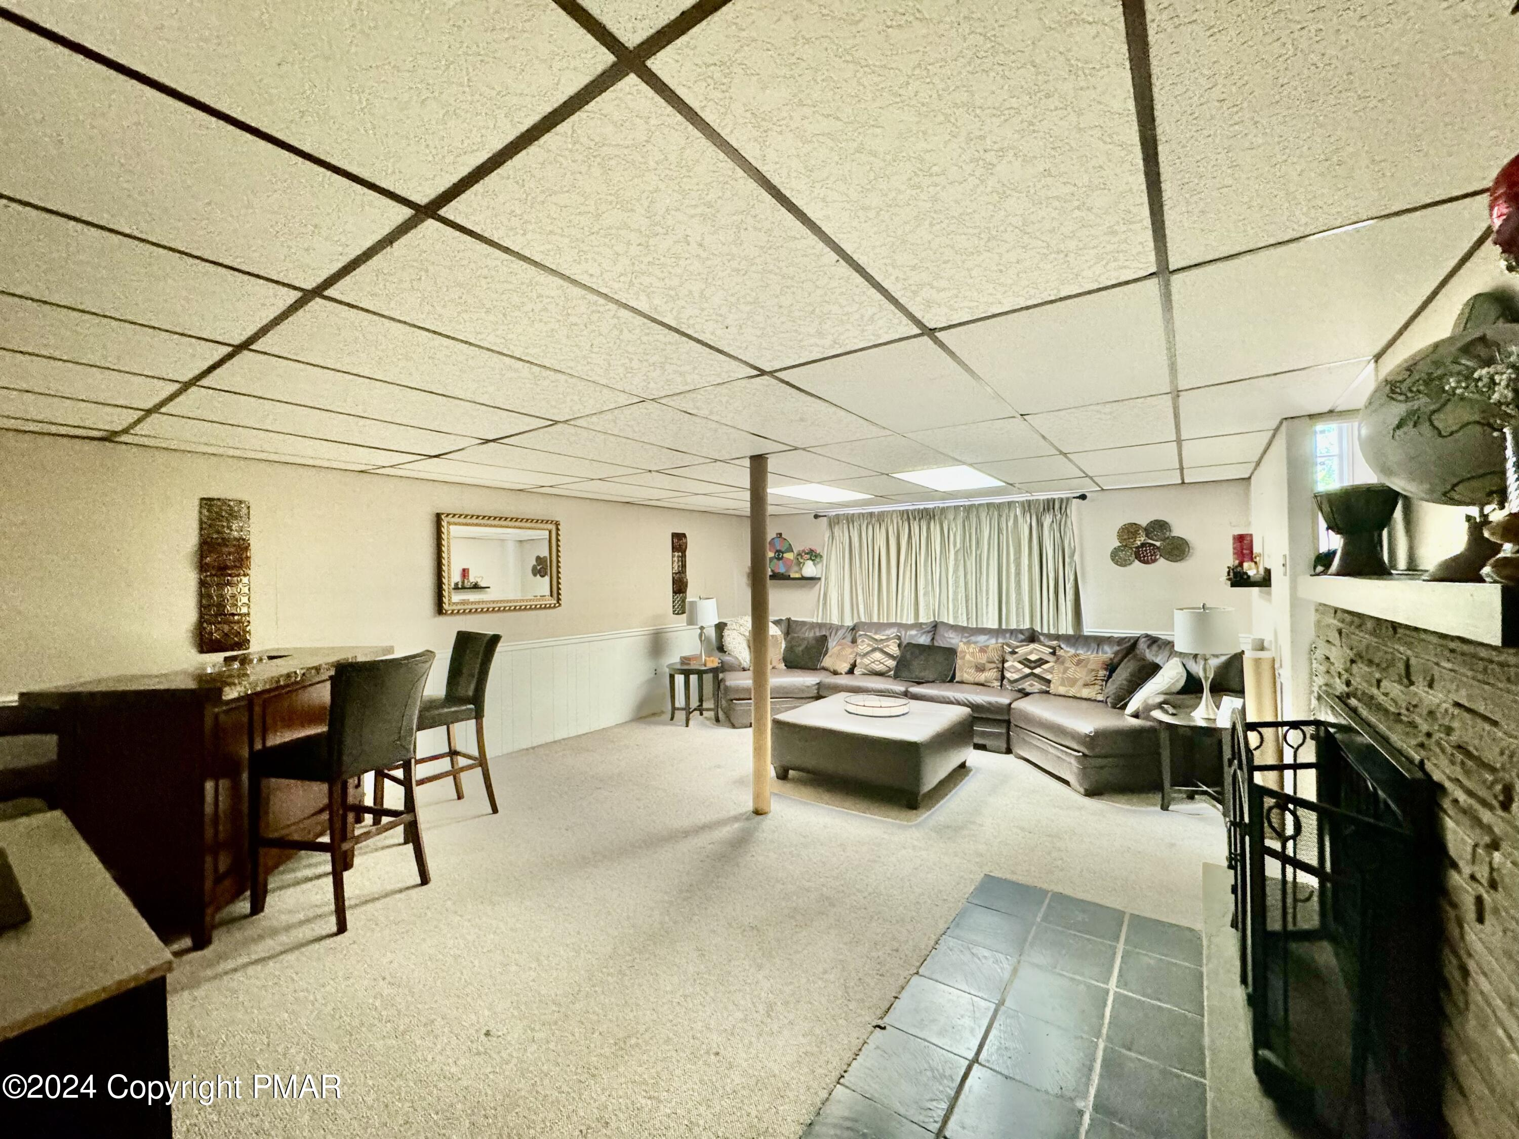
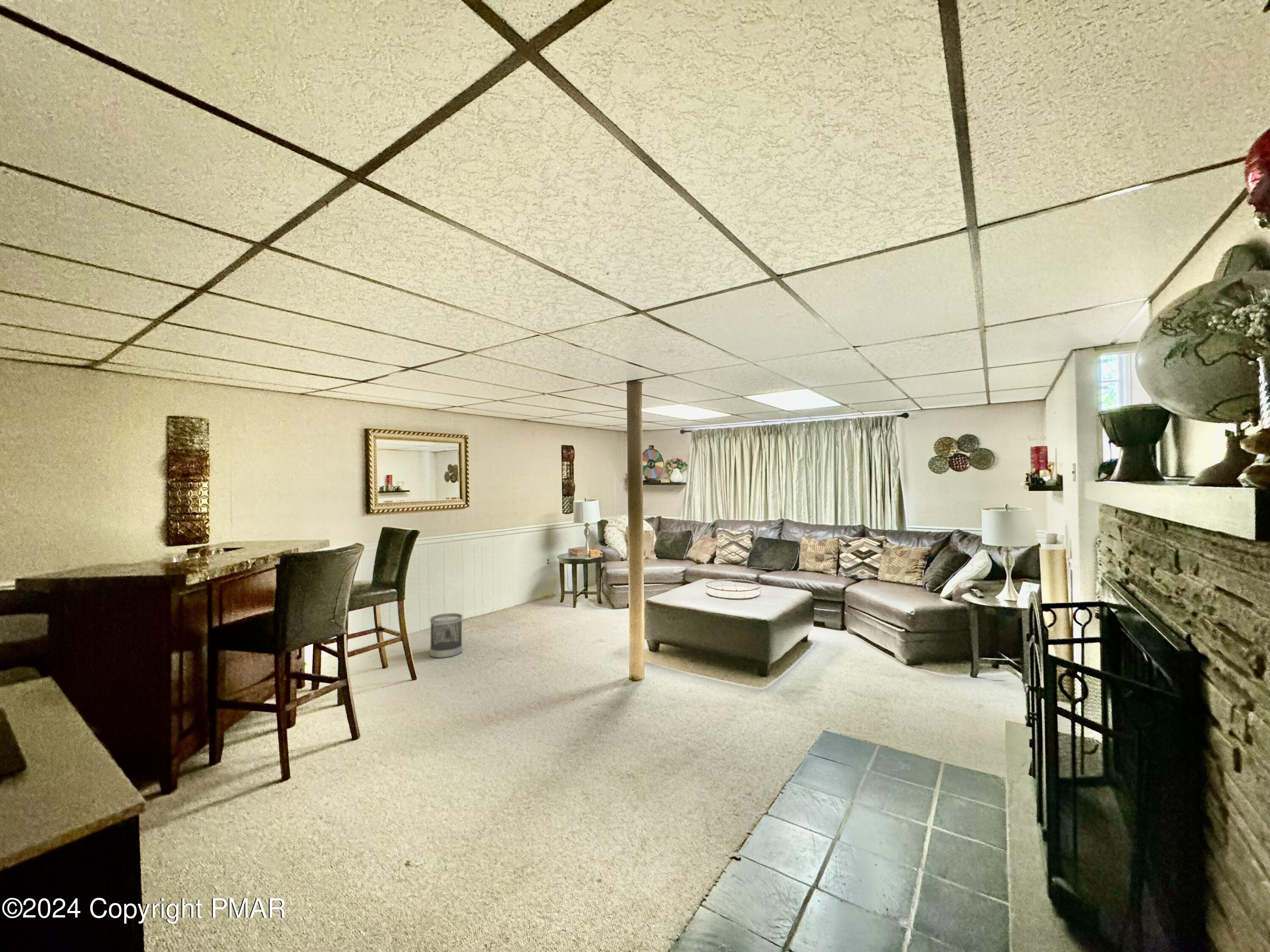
+ wastebasket [430,613,463,658]
